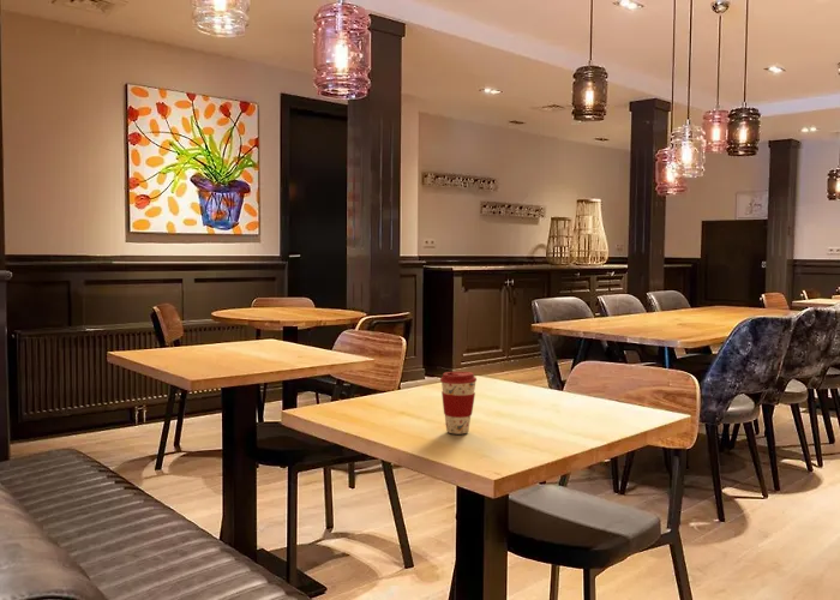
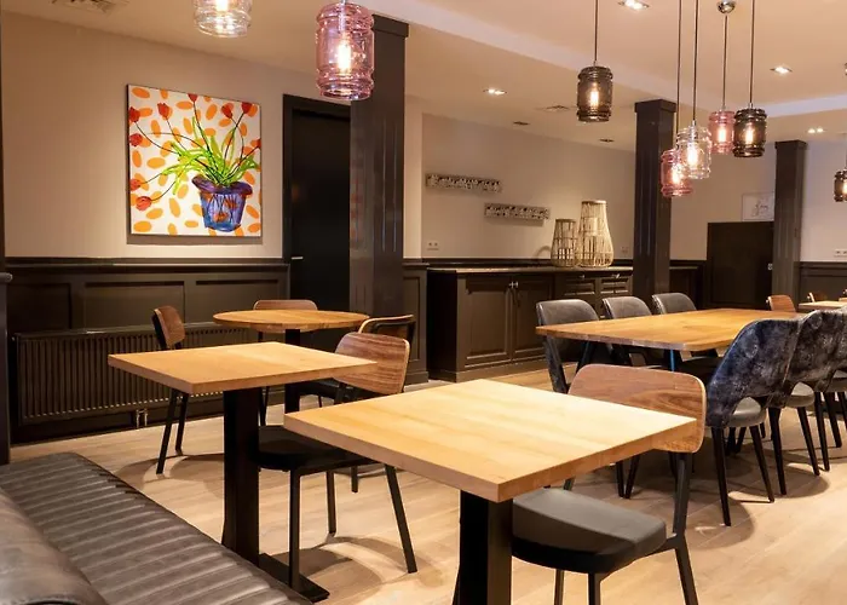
- coffee cup [439,371,478,436]
